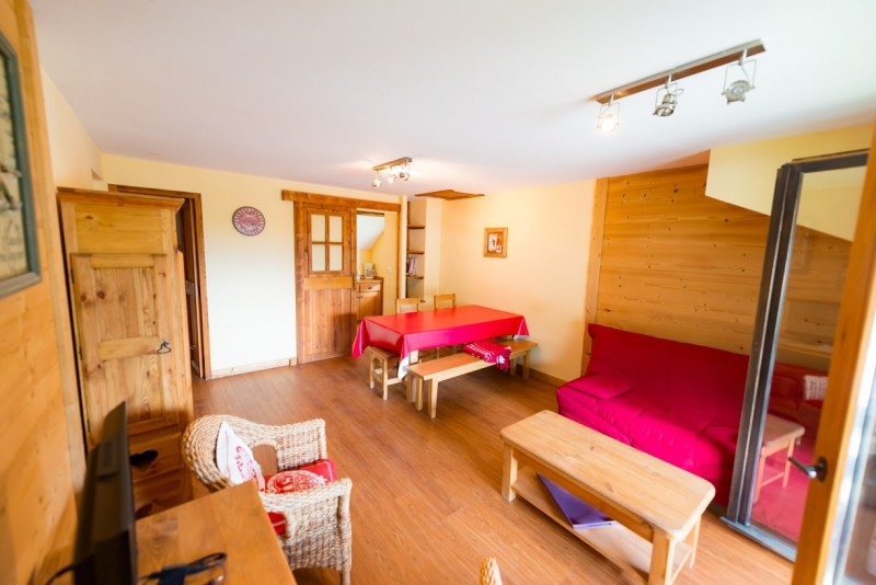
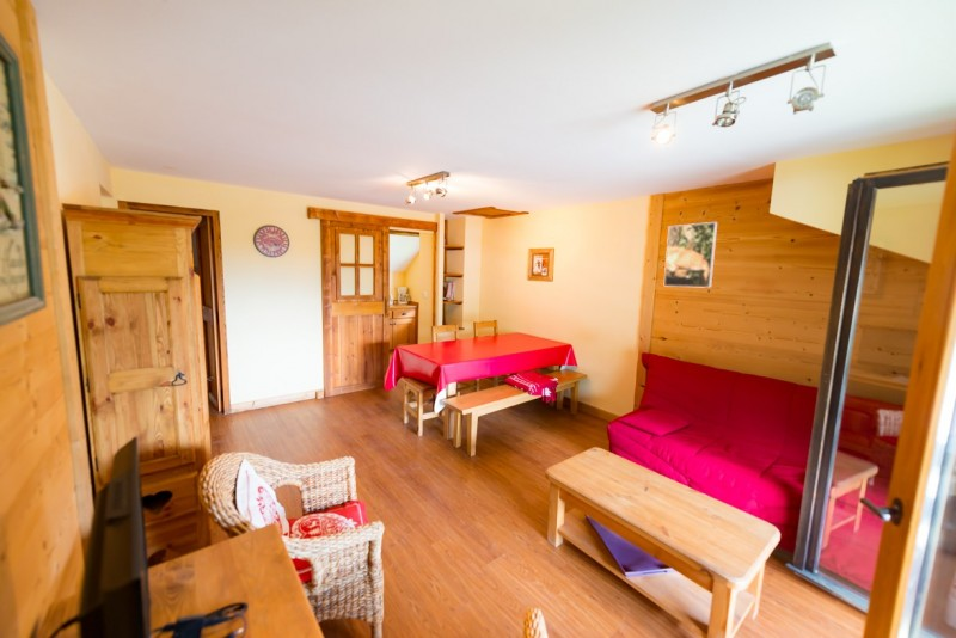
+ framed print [663,221,718,289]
